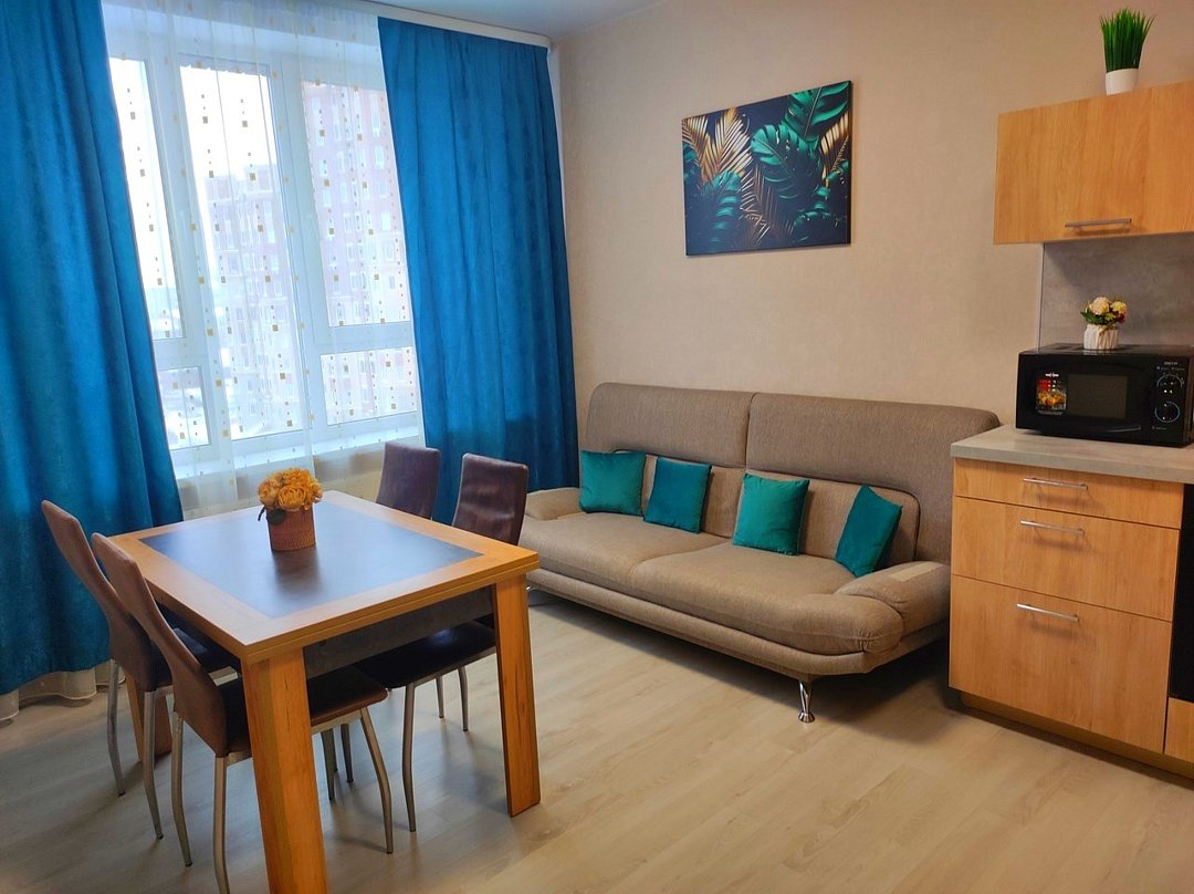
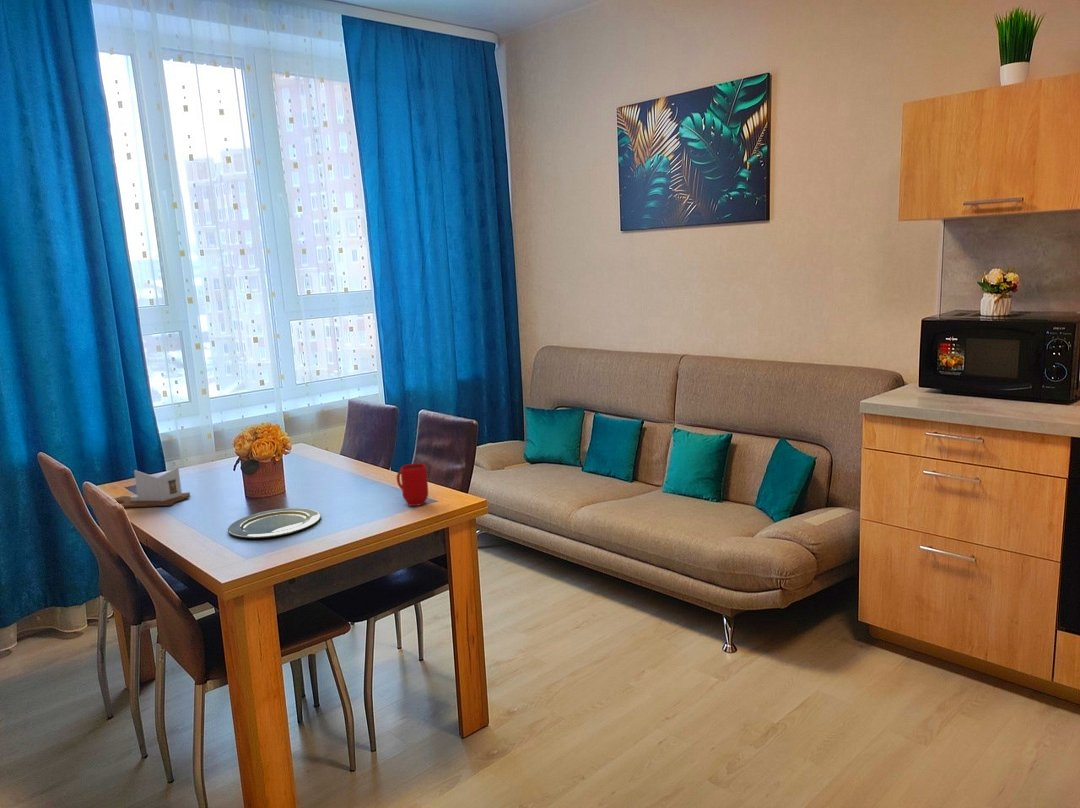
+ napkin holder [113,466,191,509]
+ mug [396,463,429,507]
+ plate [227,507,322,539]
